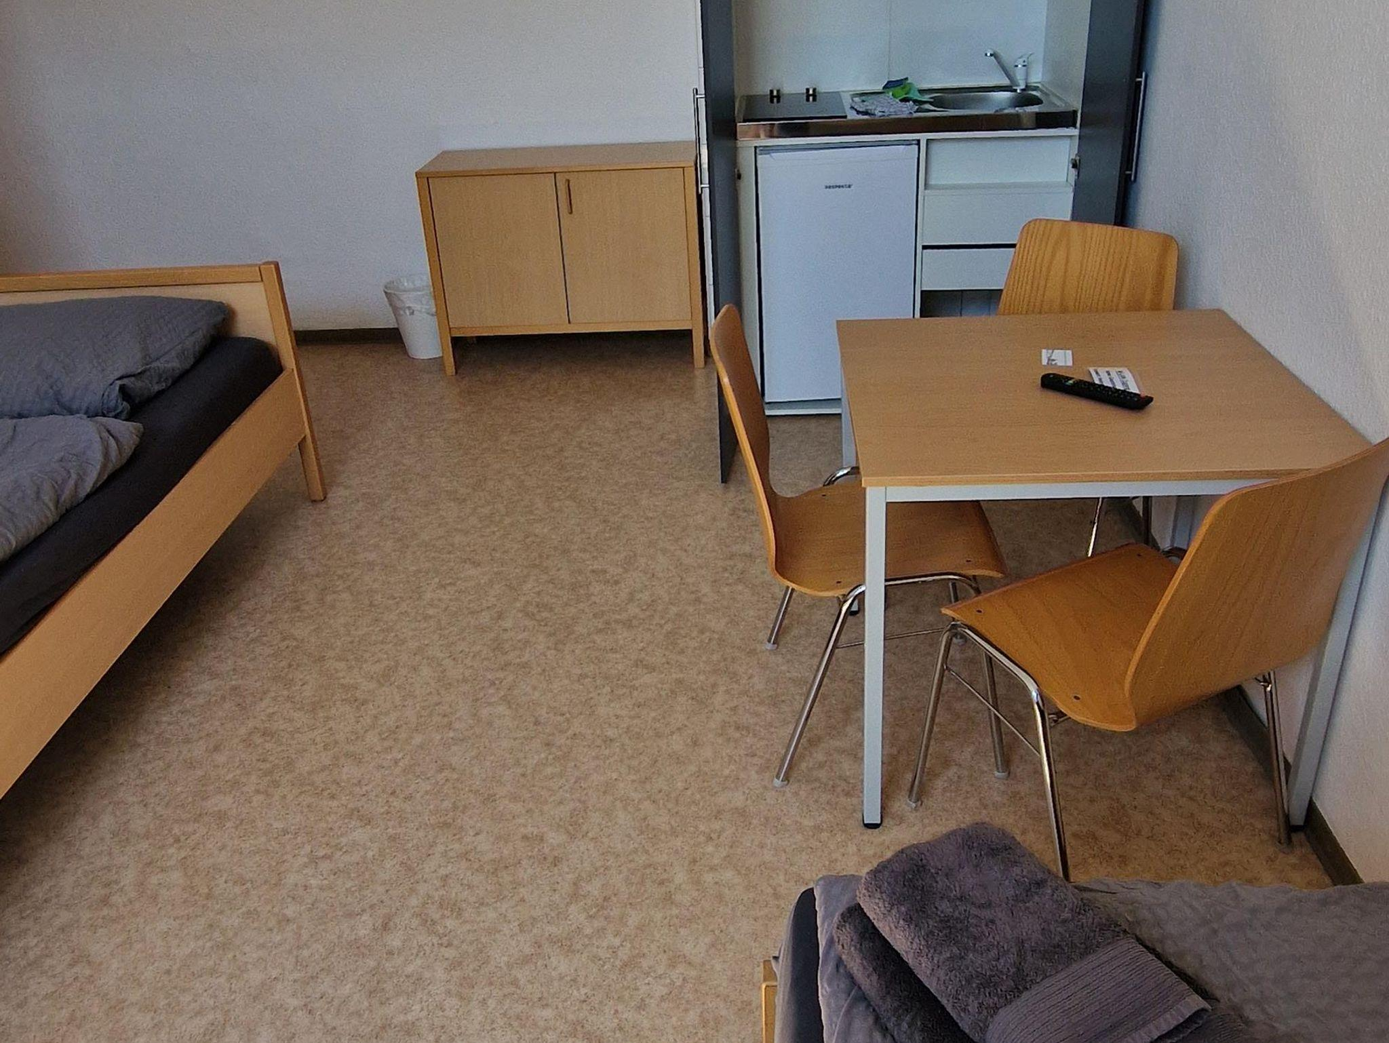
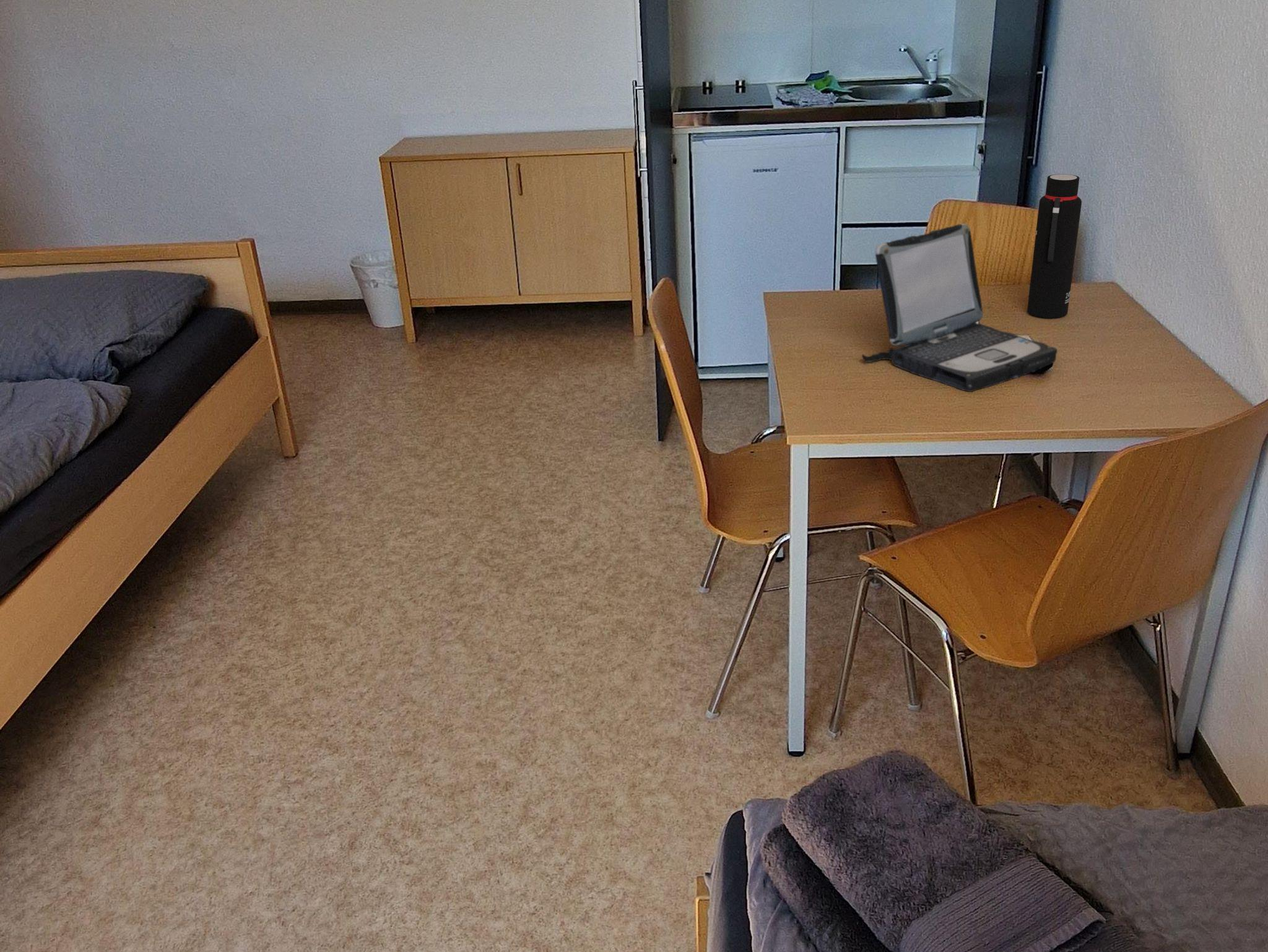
+ water bottle [1027,173,1082,319]
+ laptop [861,223,1058,392]
